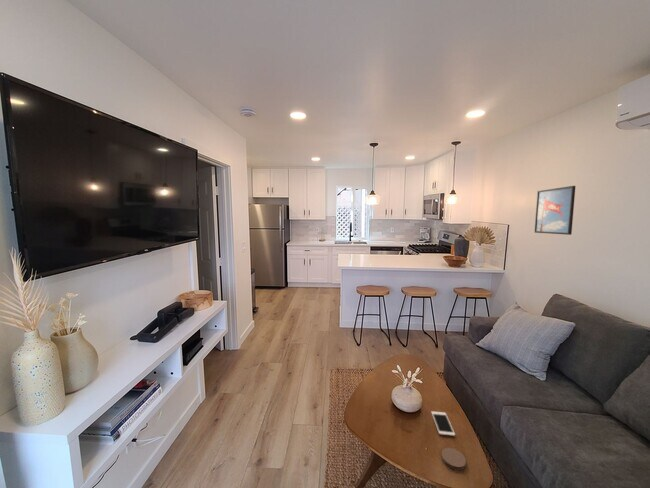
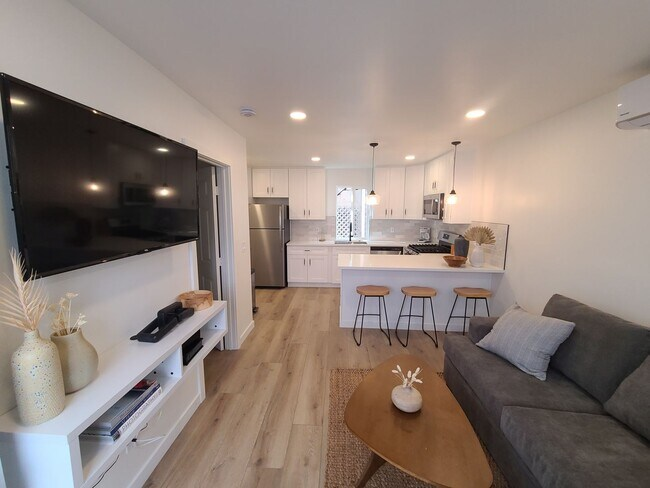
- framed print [534,185,576,236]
- cell phone [430,410,456,437]
- coaster [441,447,467,471]
